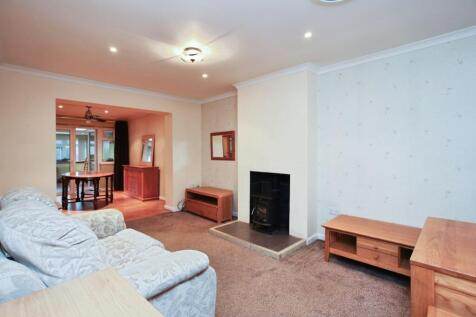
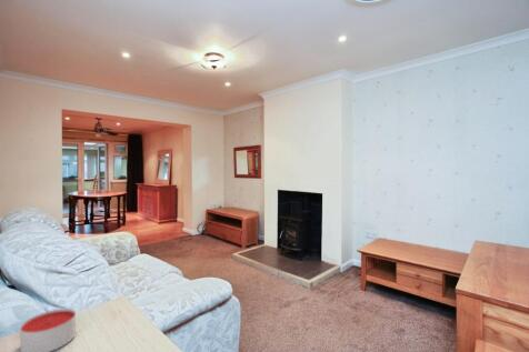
+ candle [19,308,77,352]
